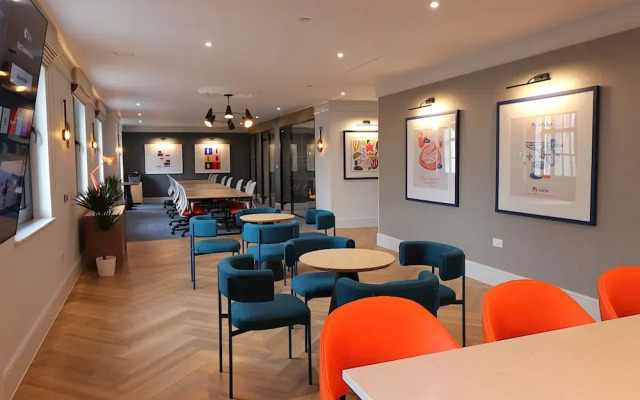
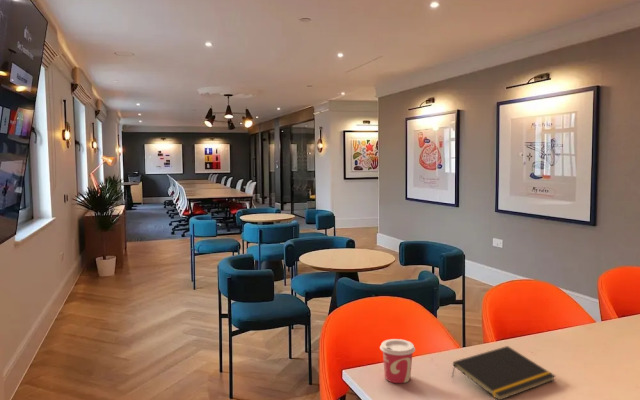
+ cup [379,338,416,384]
+ notepad [451,345,556,400]
